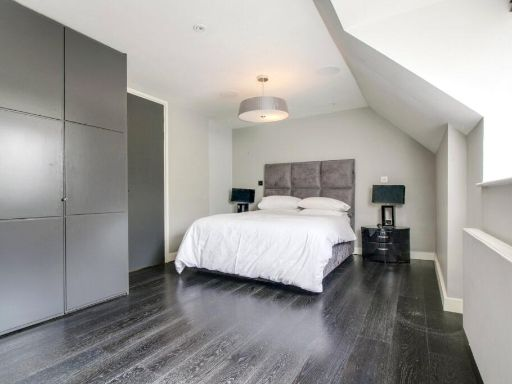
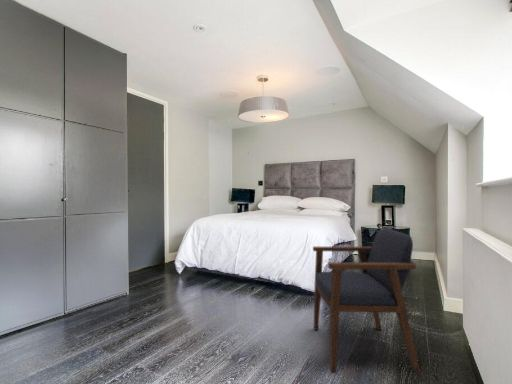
+ armchair [312,227,421,374]
